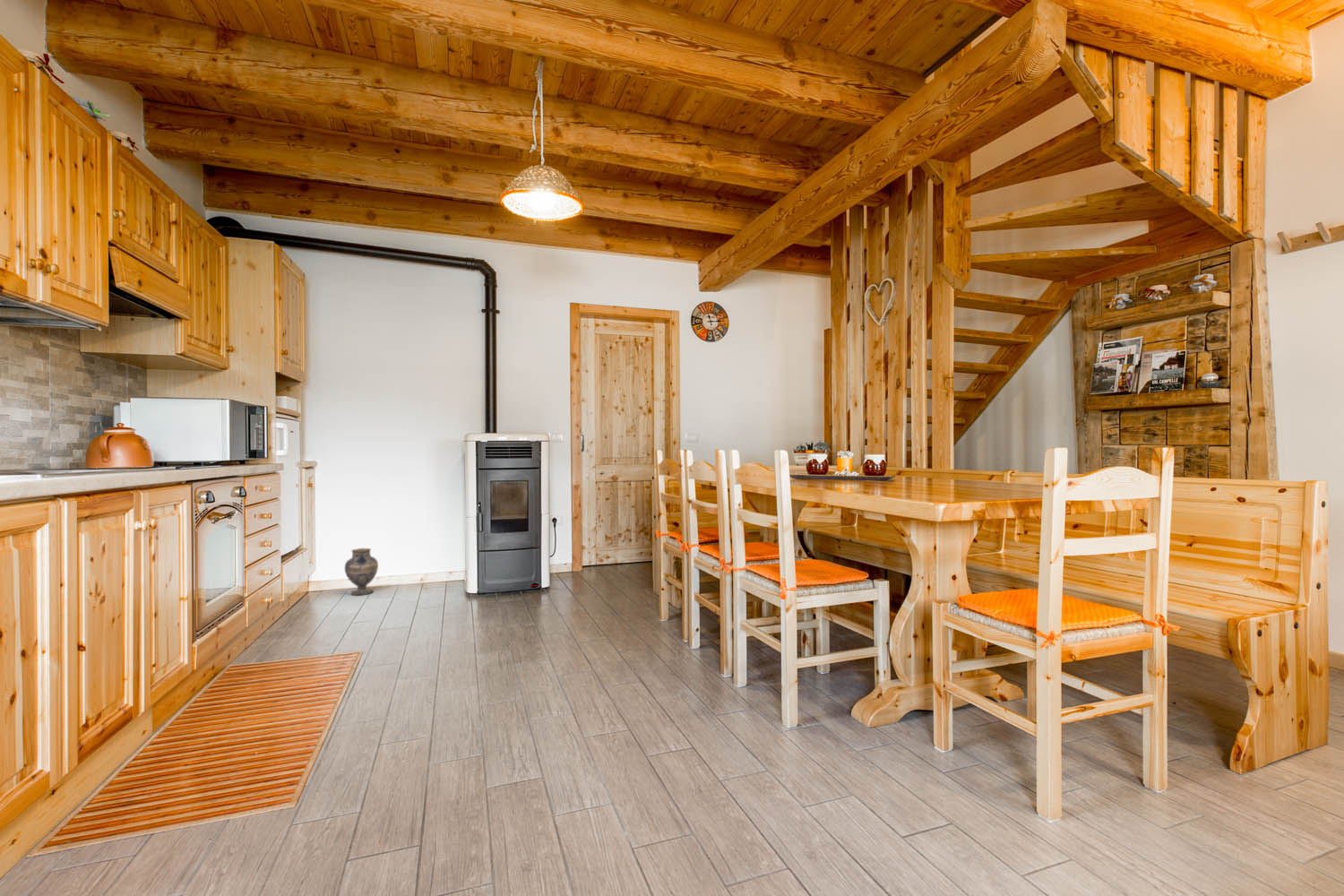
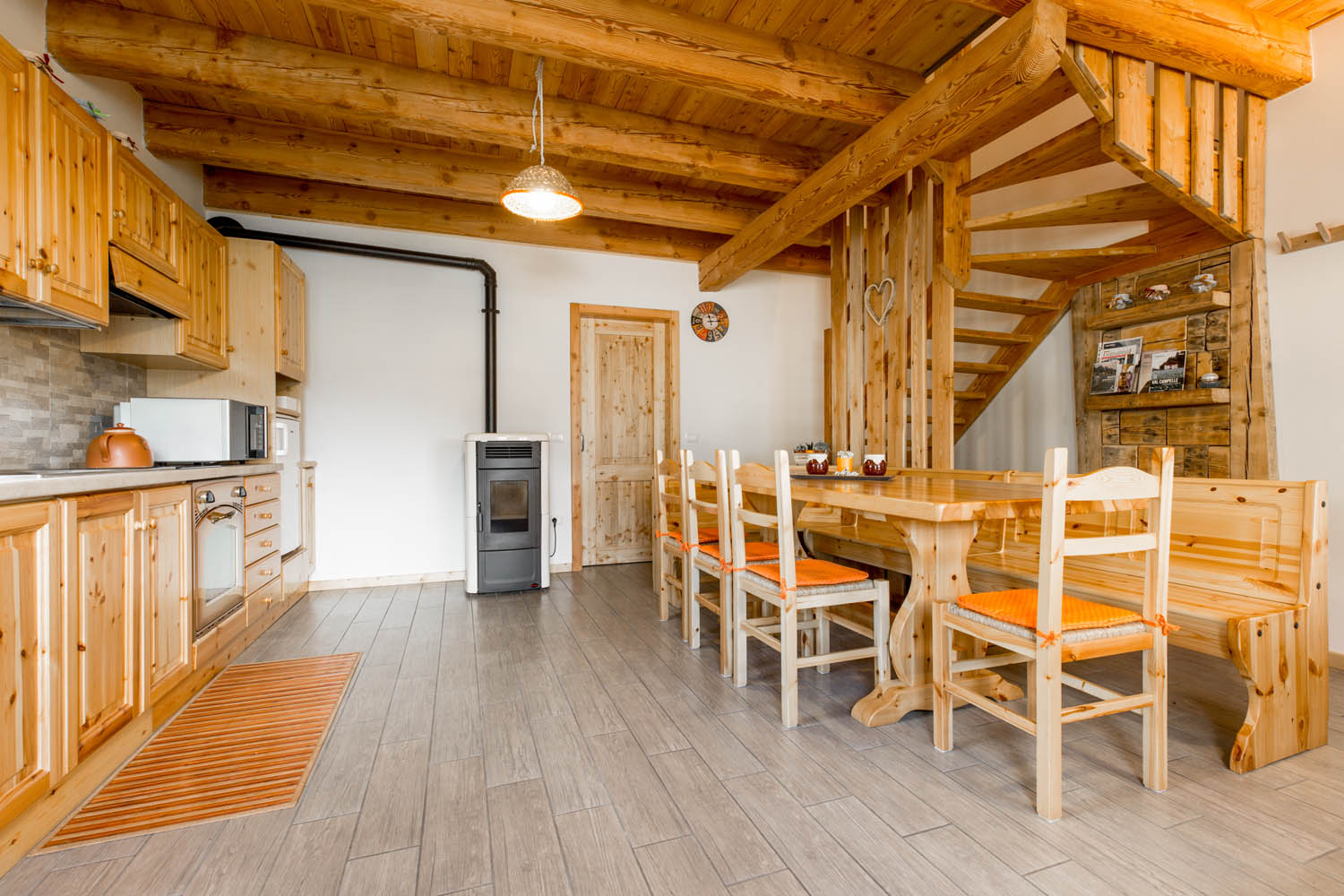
- ceramic jug [344,547,379,596]
